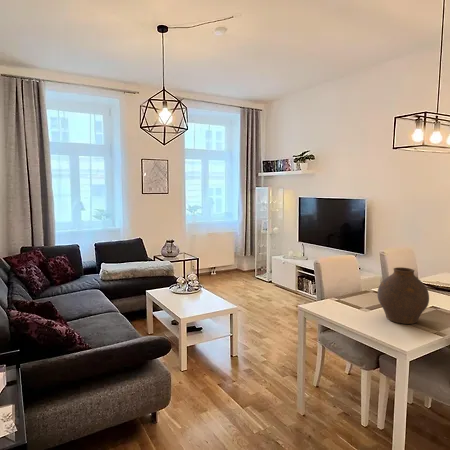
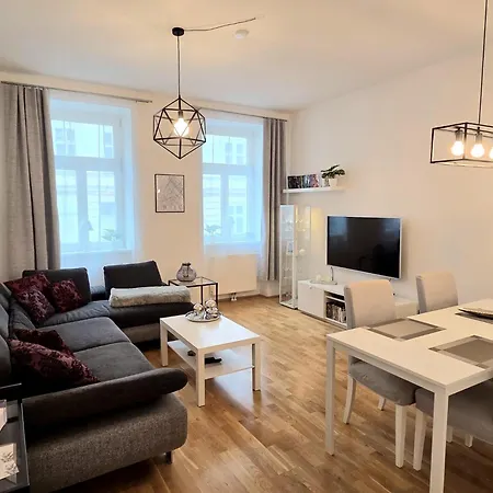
- vase [376,266,430,325]
